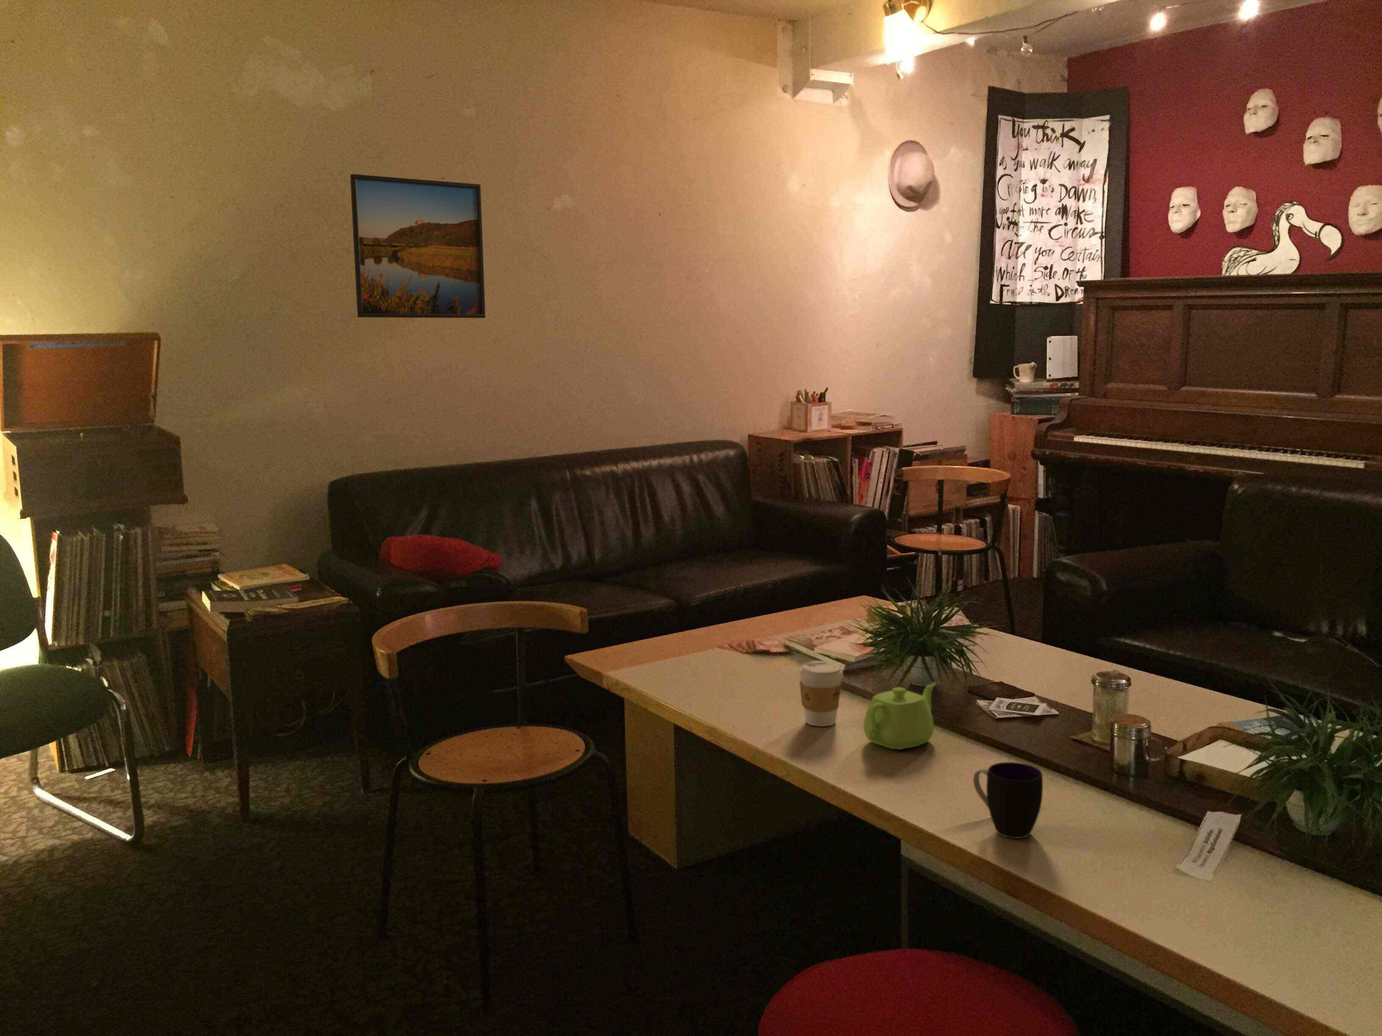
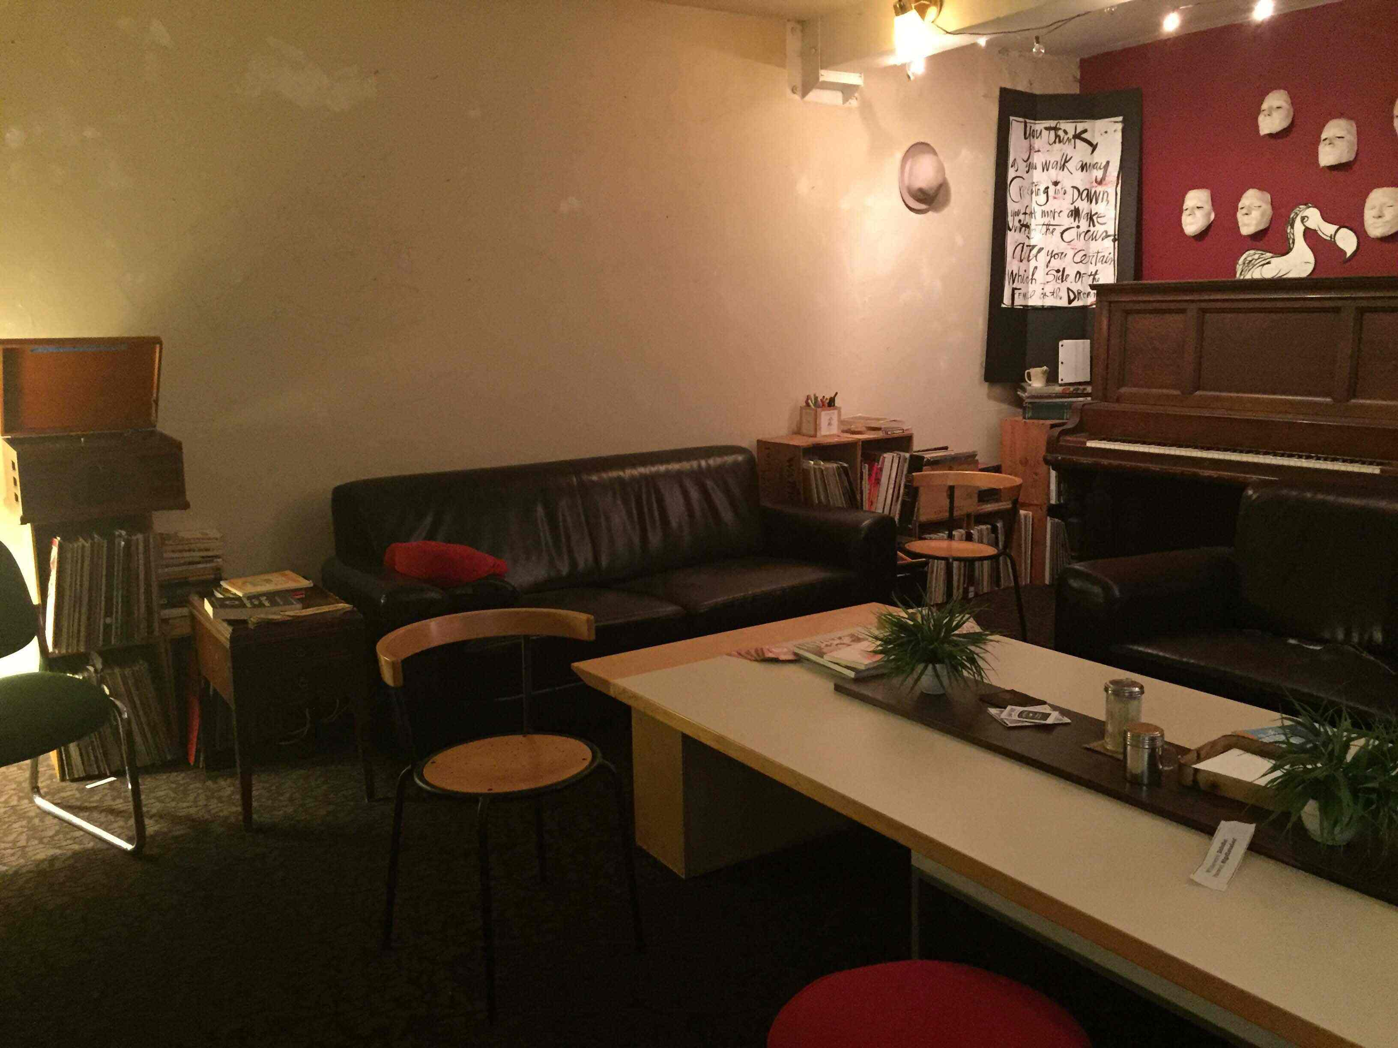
- teapot [863,681,937,750]
- coffee cup [799,661,843,727]
- cup [973,762,1044,839]
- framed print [349,173,486,319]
